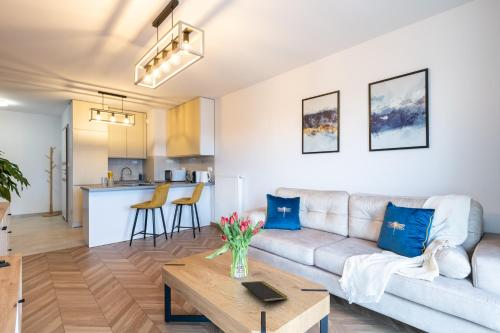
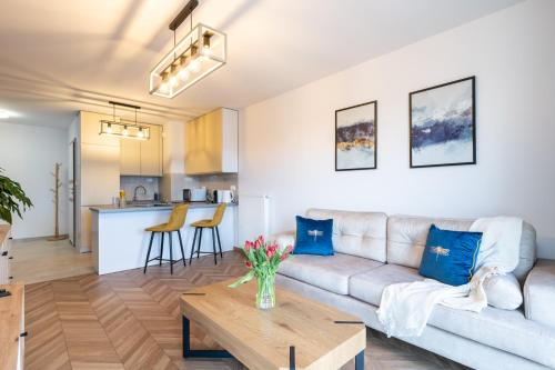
- notepad [240,280,288,309]
